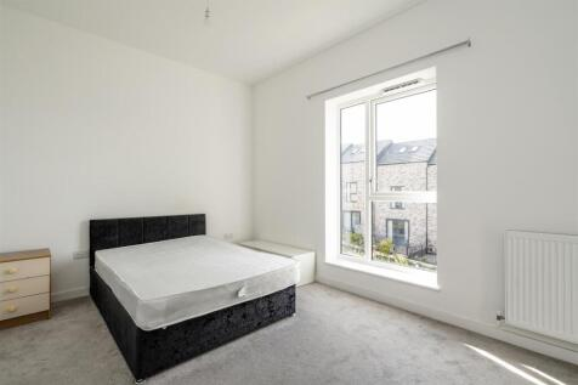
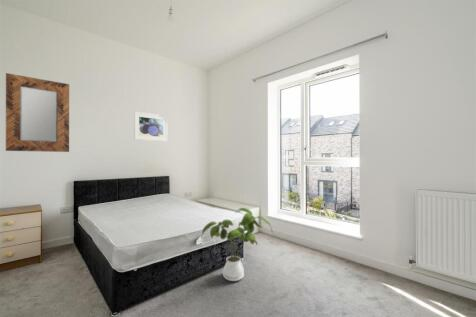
+ house plant [200,207,274,282]
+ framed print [133,111,168,142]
+ home mirror [5,72,70,153]
